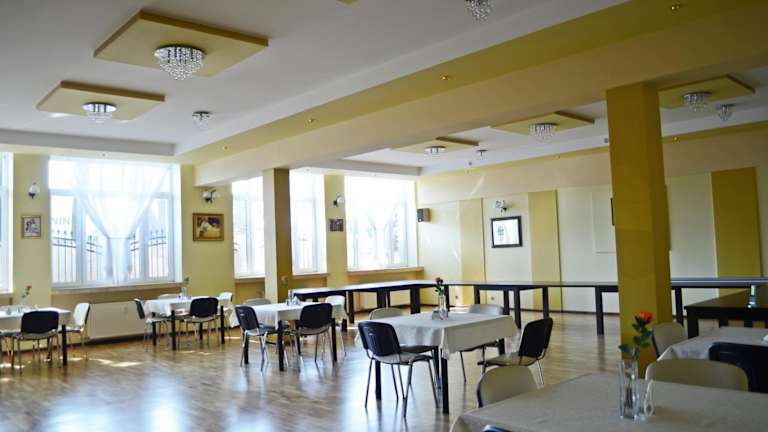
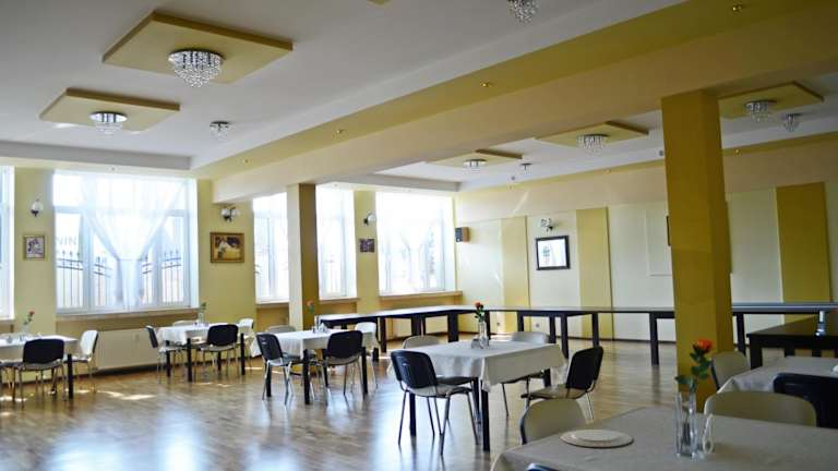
+ chinaware [560,428,633,448]
